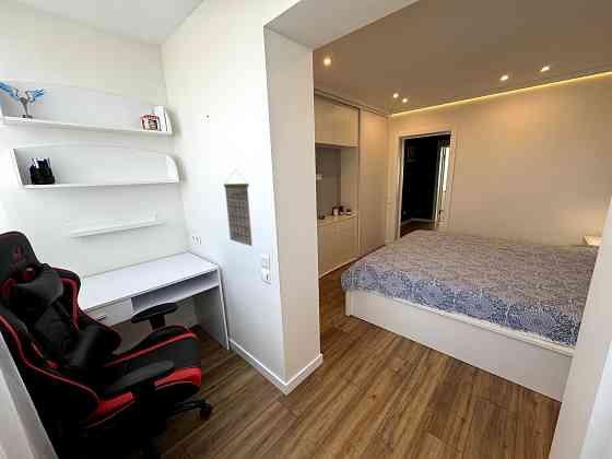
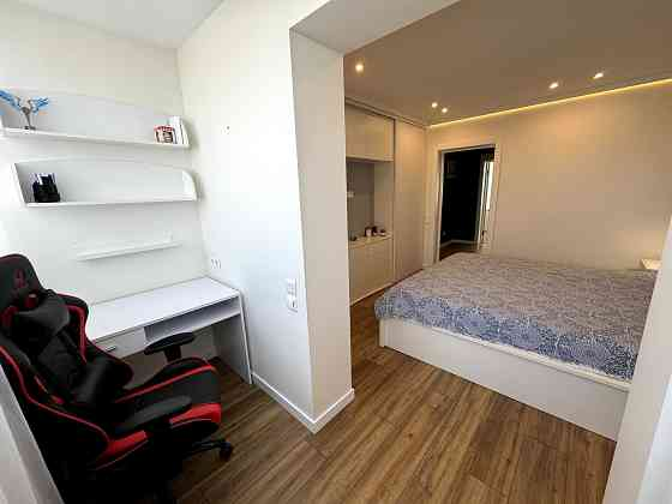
- calendar [223,169,254,247]
